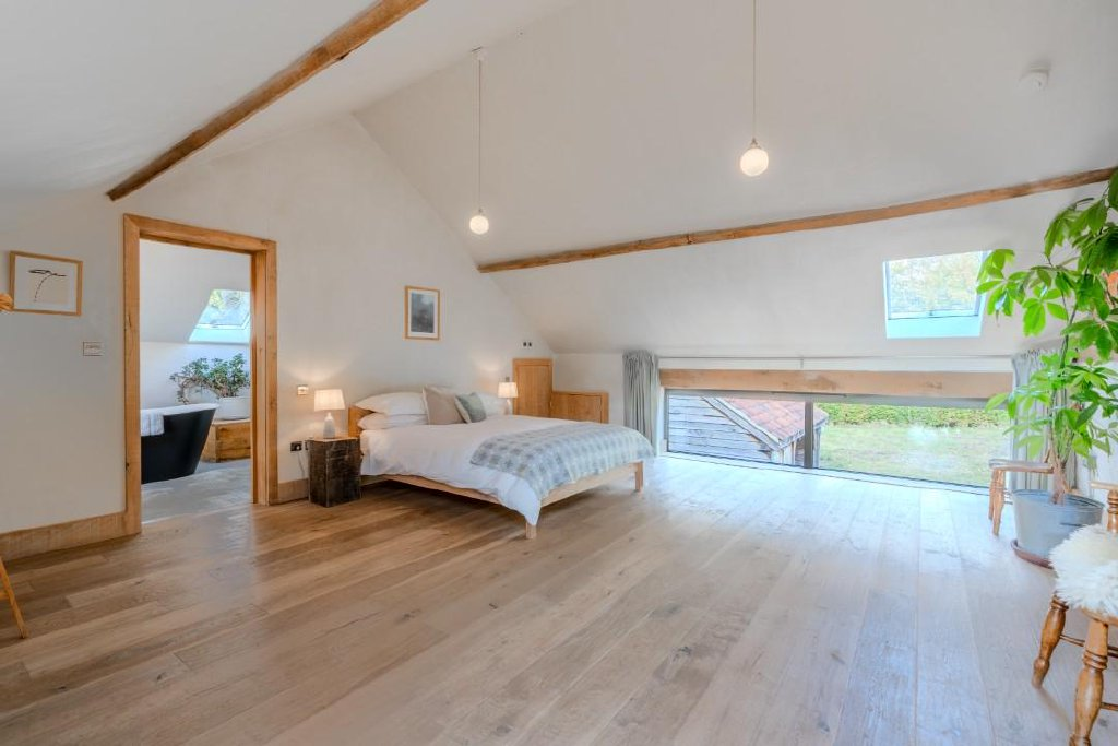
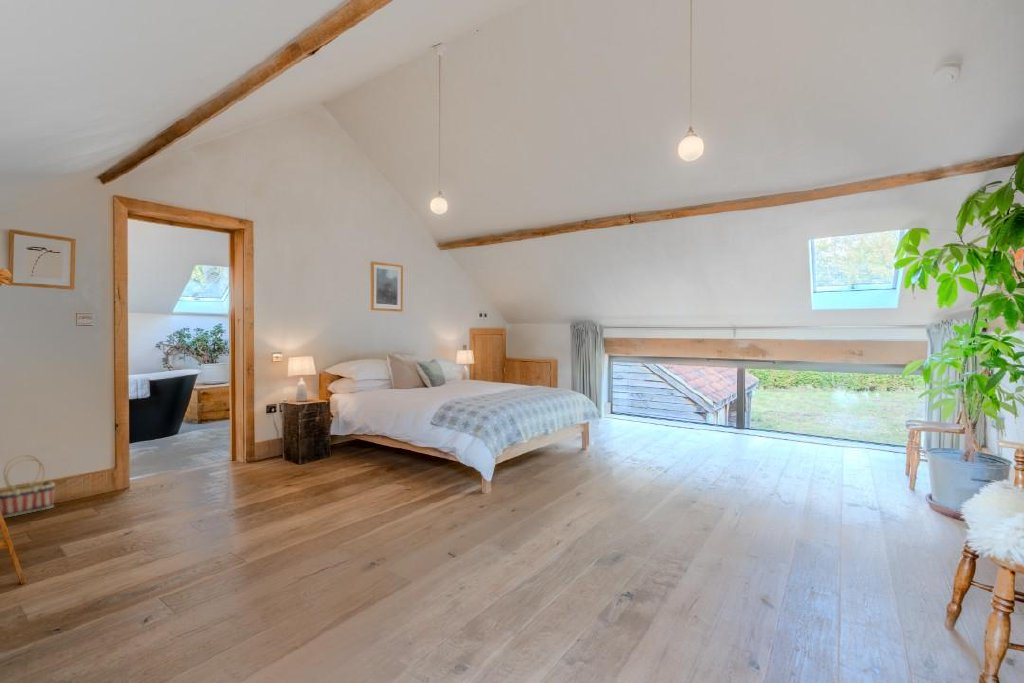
+ basket [0,454,56,519]
